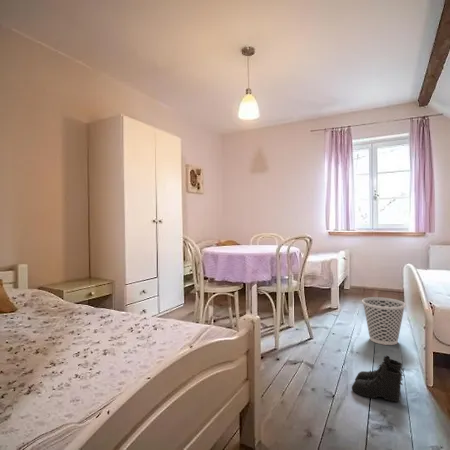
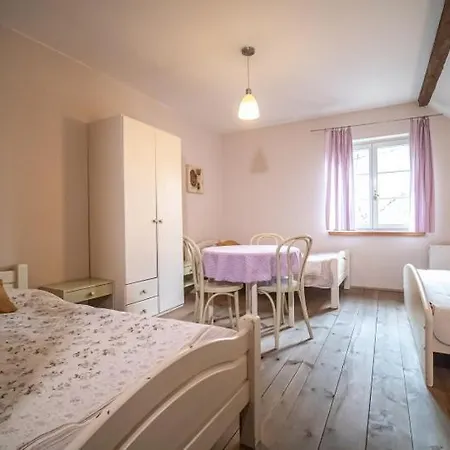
- wastebasket [361,296,406,346]
- boots [351,355,405,403]
